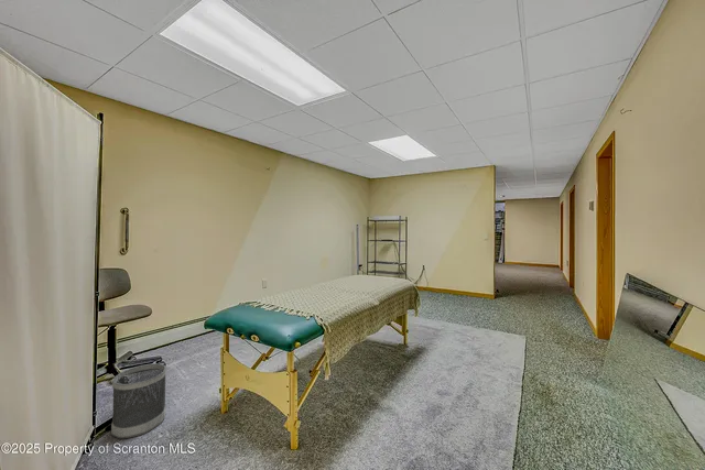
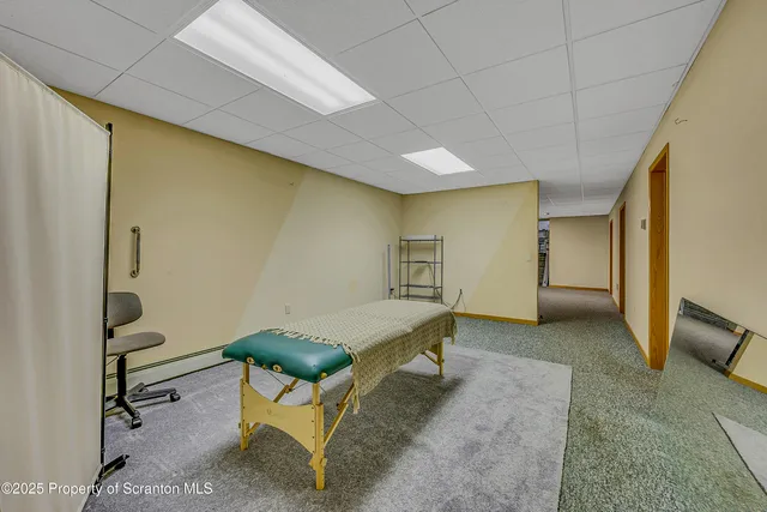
- wastebasket [110,362,167,439]
